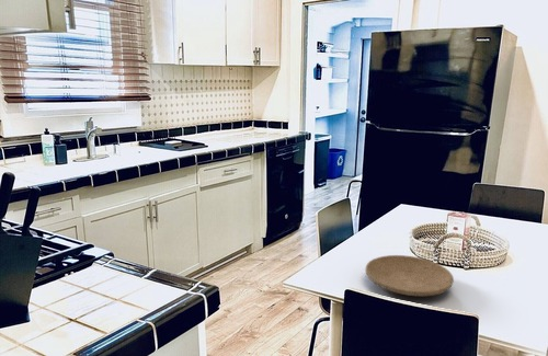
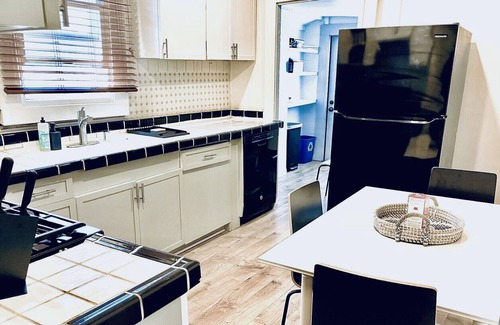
- plate [364,254,455,297]
